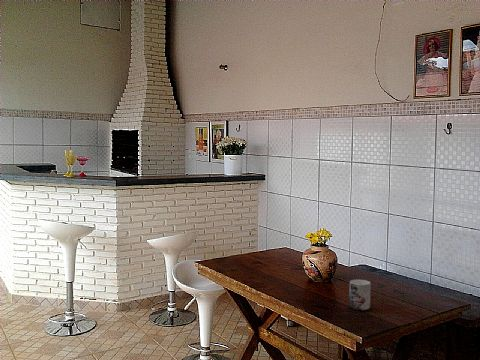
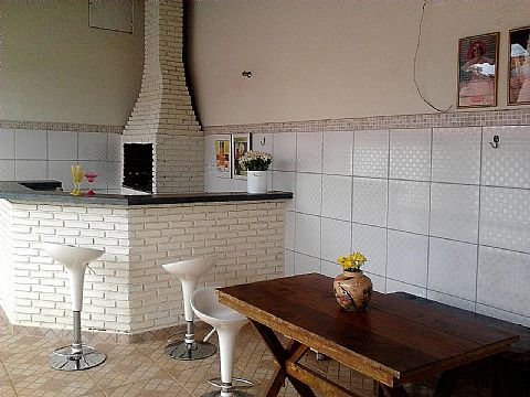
- mug [348,279,372,311]
